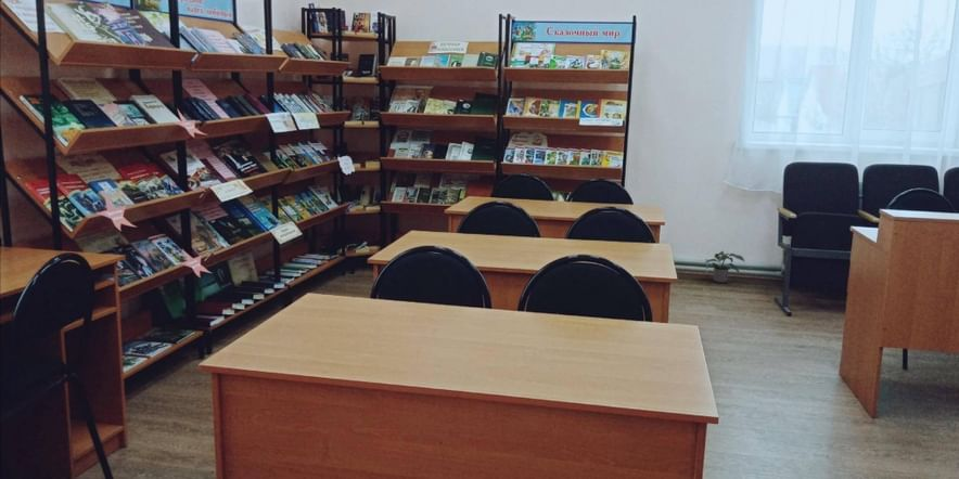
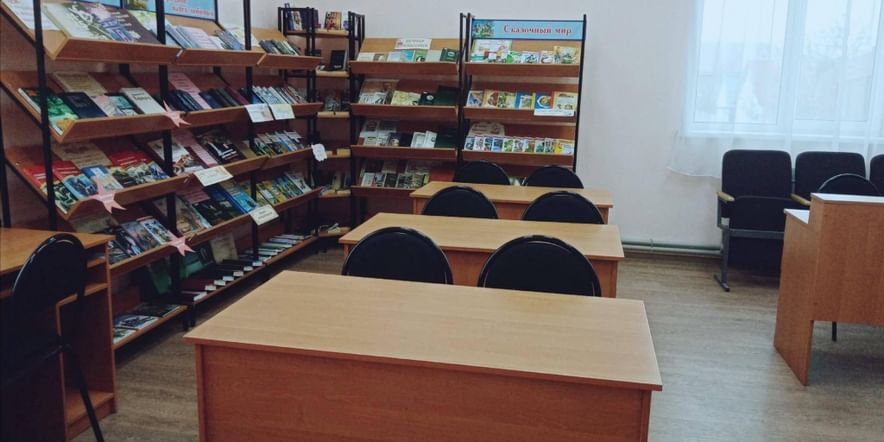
- potted plant [705,250,745,284]
